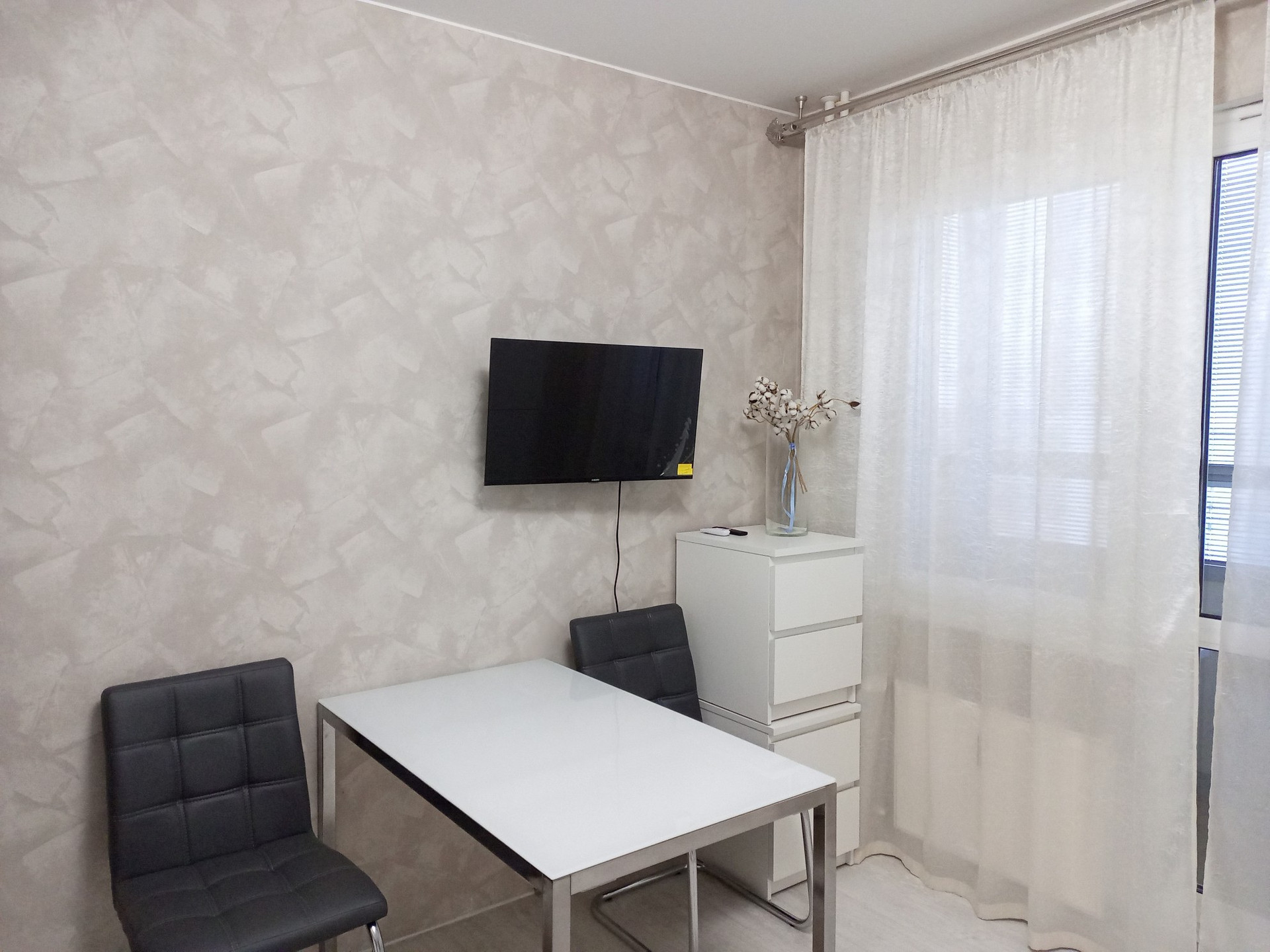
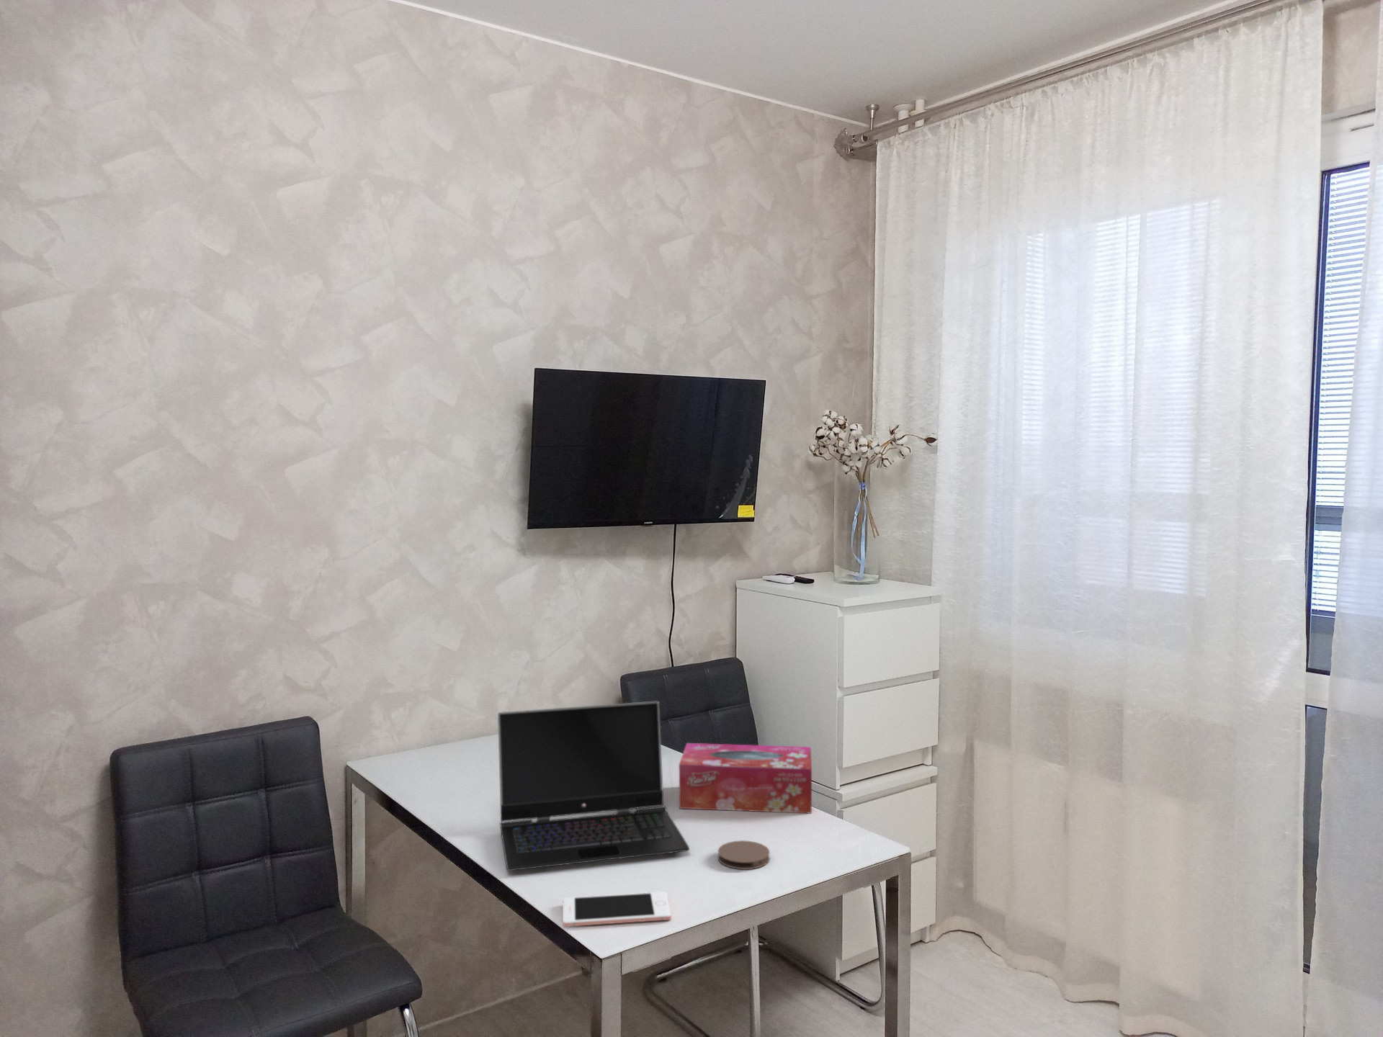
+ coaster [718,840,771,870]
+ cell phone [562,891,671,928]
+ tissue box [678,743,812,815]
+ laptop computer [497,700,690,871]
